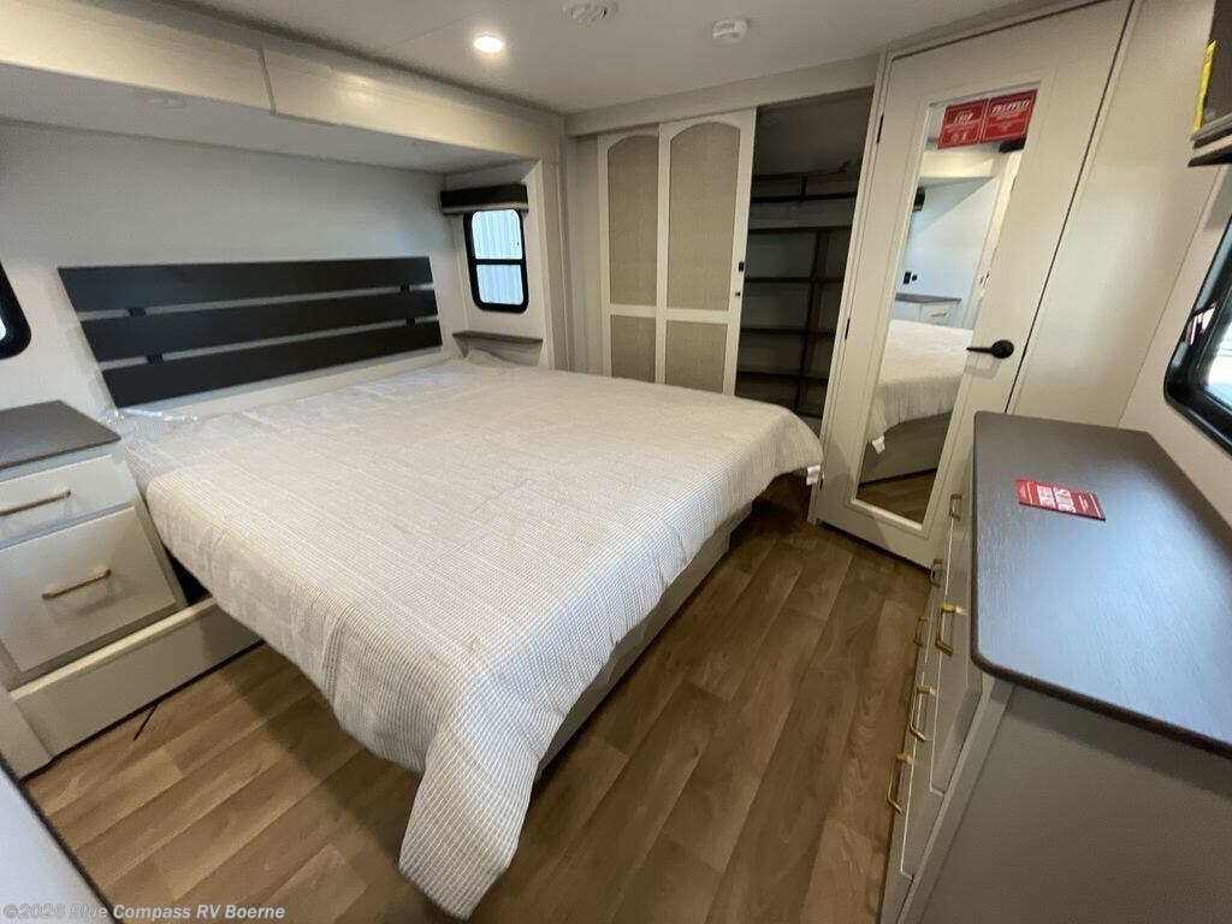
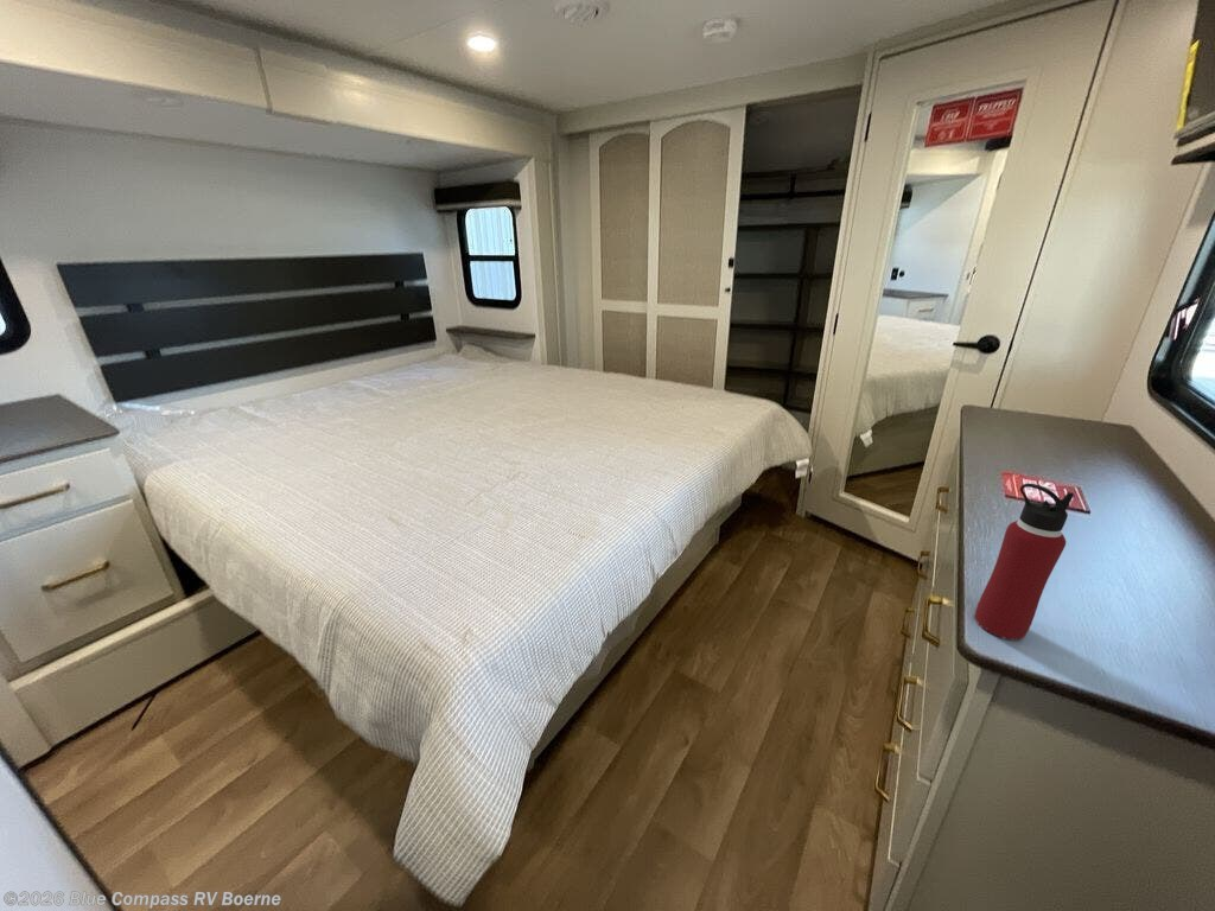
+ water bottle [973,483,1075,641]
